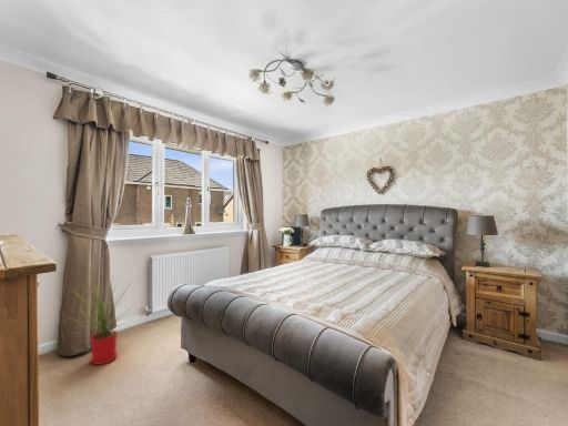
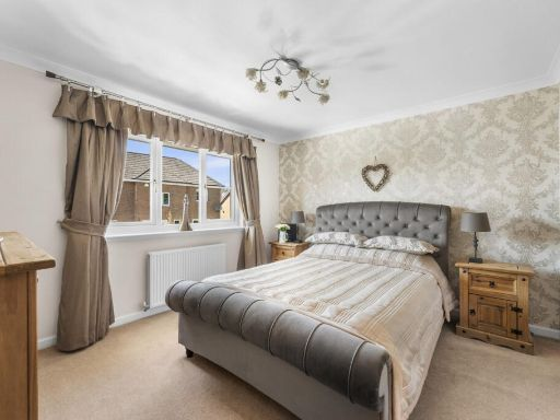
- house plant [68,274,138,366]
